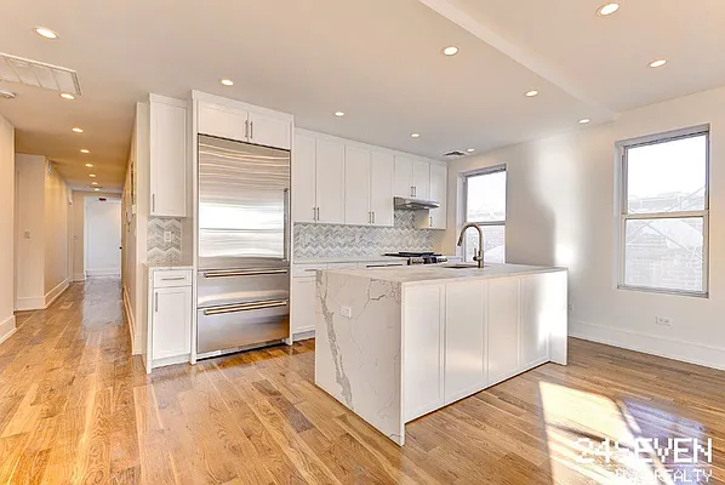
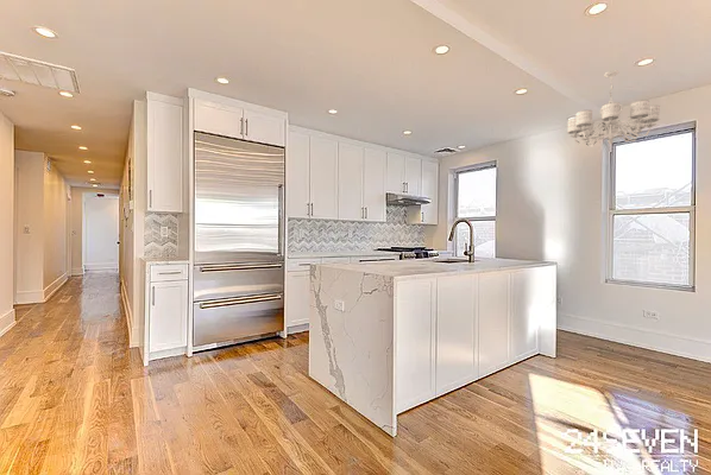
+ chandelier [567,69,661,148]
